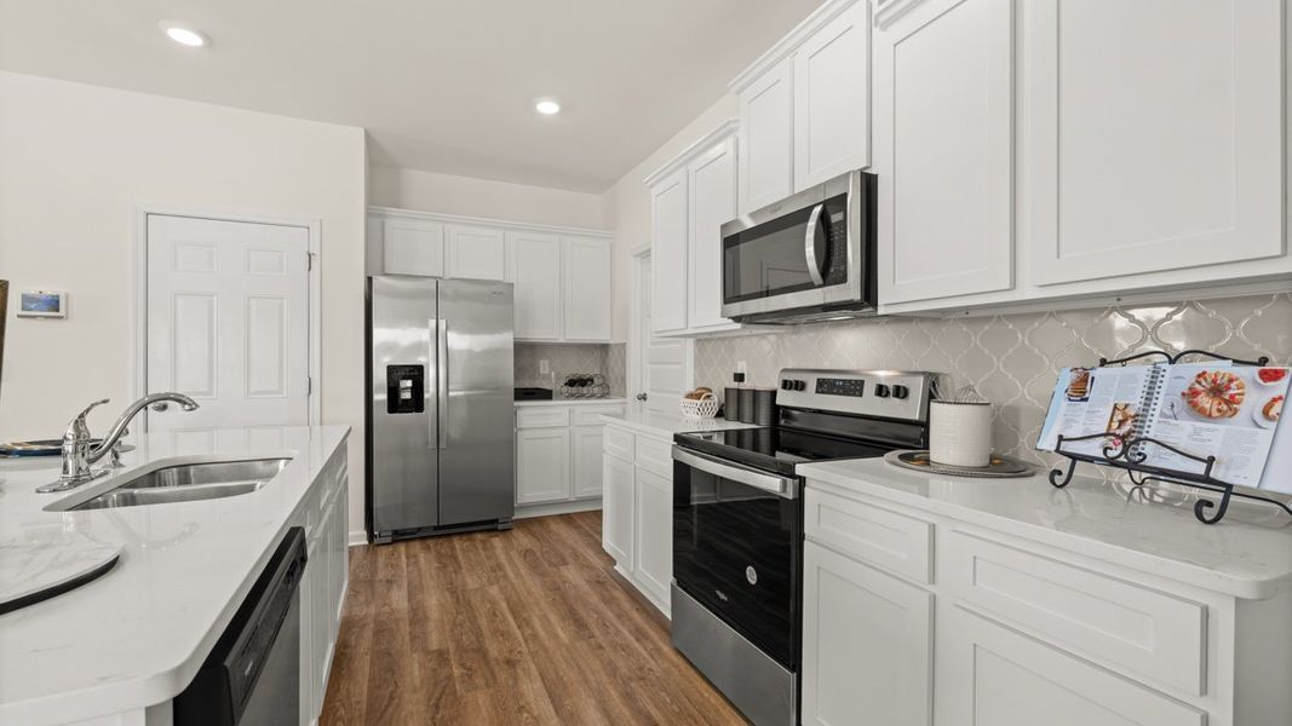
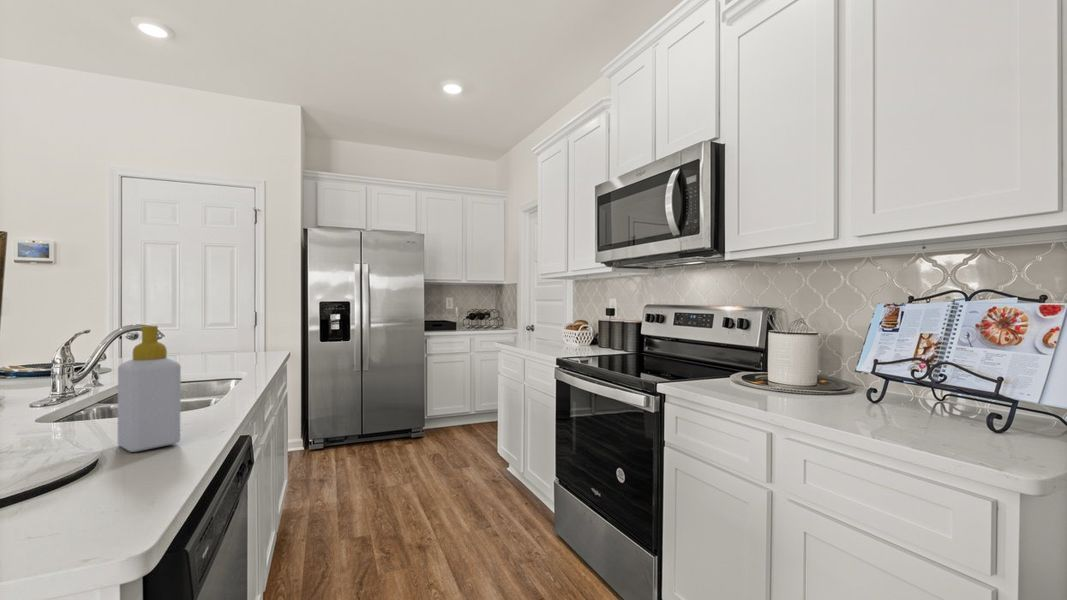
+ soap bottle [117,324,182,453]
